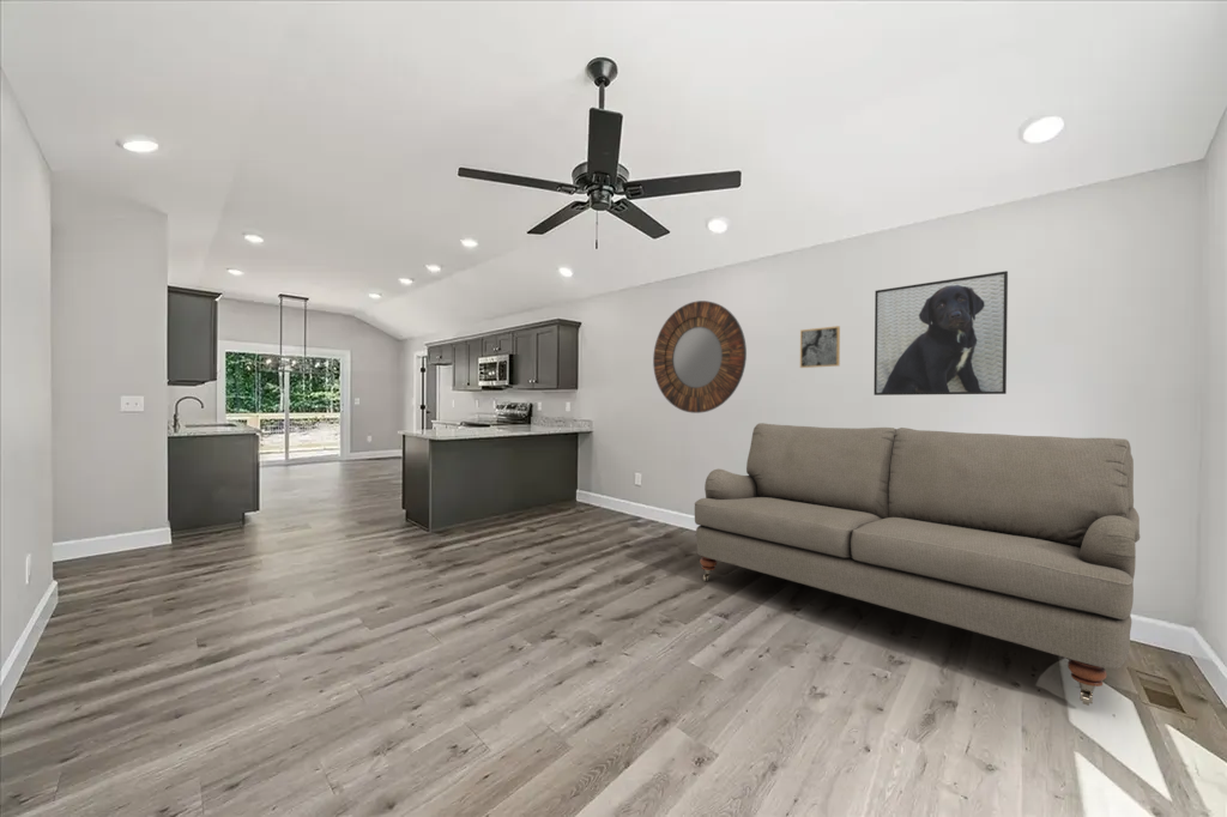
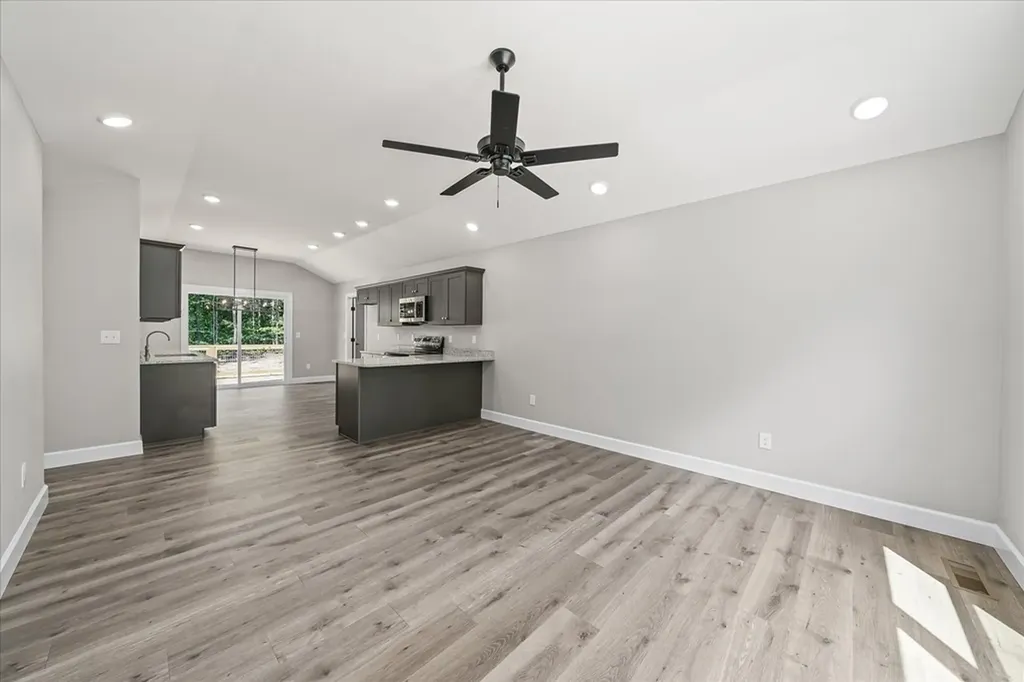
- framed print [872,270,1009,397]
- sofa [694,422,1141,707]
- wall art [799,325,841,369]
- home mirror [652,299,748,414]
